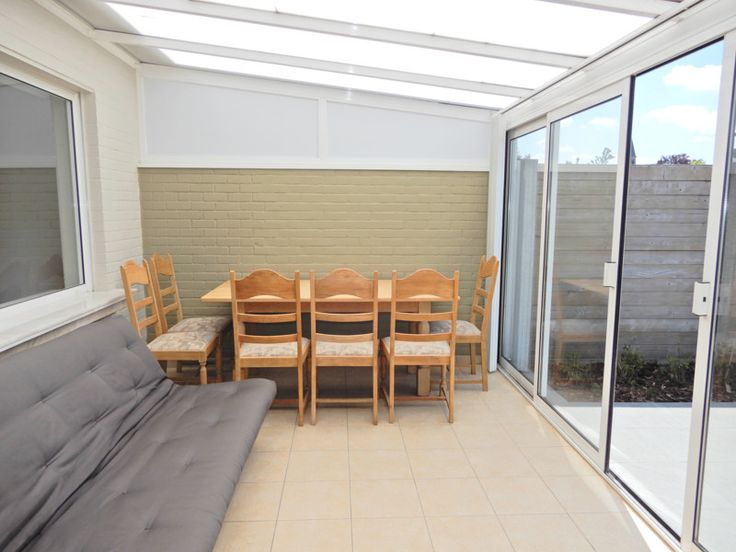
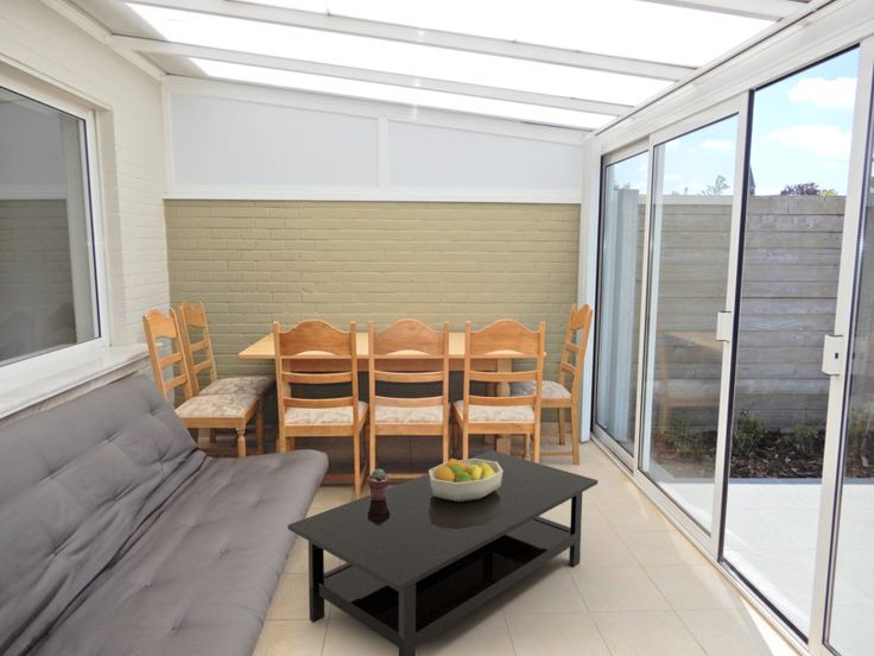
+ potted succulent [367,467,391,500]
+ fruit bowl [428,458,502,502]
+ coffee table [286,449,598,656]
